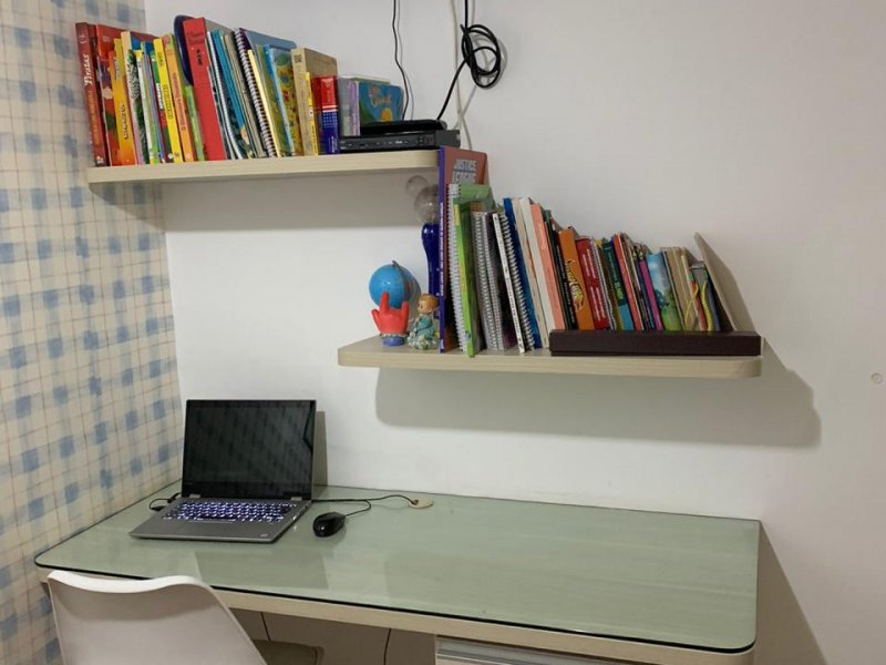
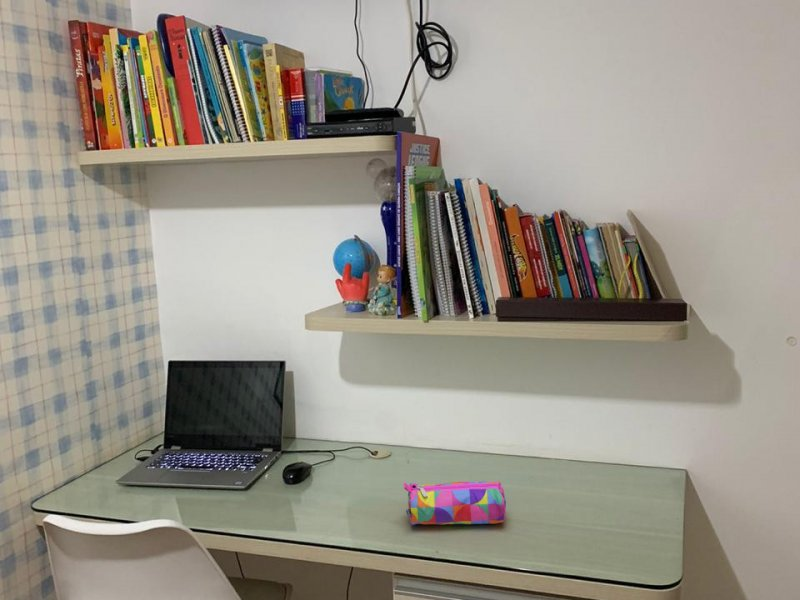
+ pencil case [403,480,507,526]
